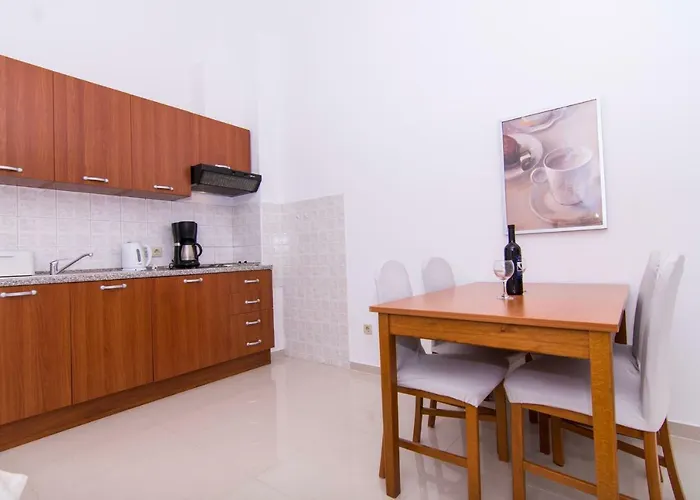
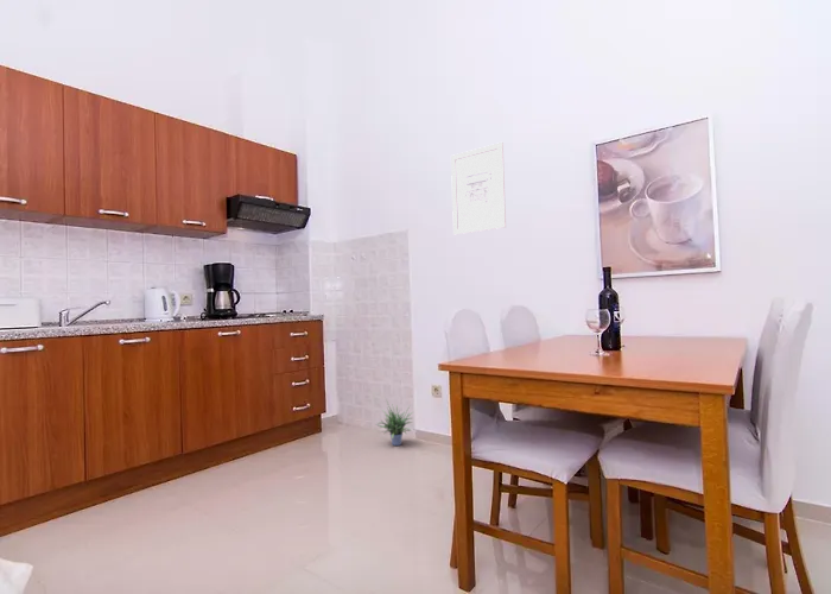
+ potted plant [375,398,414,447]
+ wall art [450,141,507,235]
